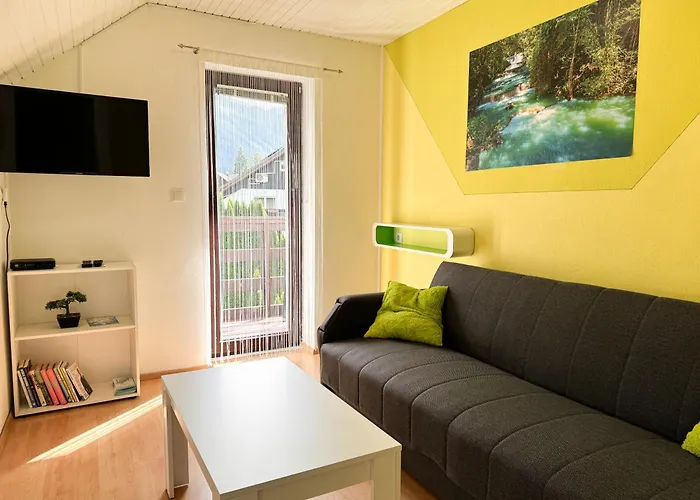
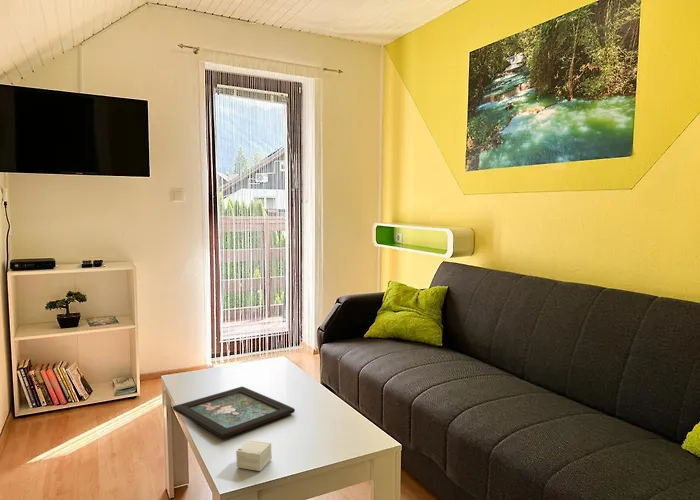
+ small box [235,439,273,472]
+ decorative tray [172,386,296,439]
